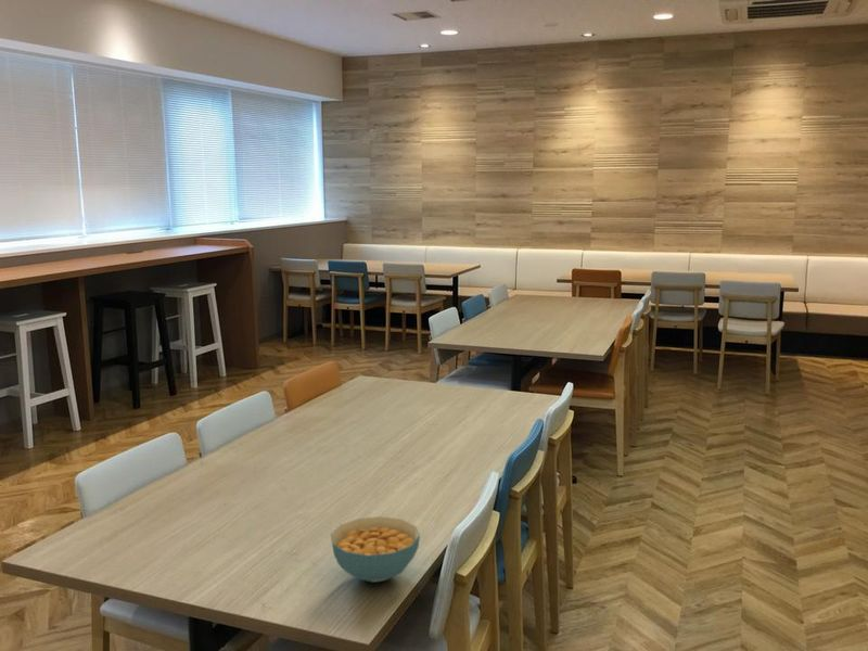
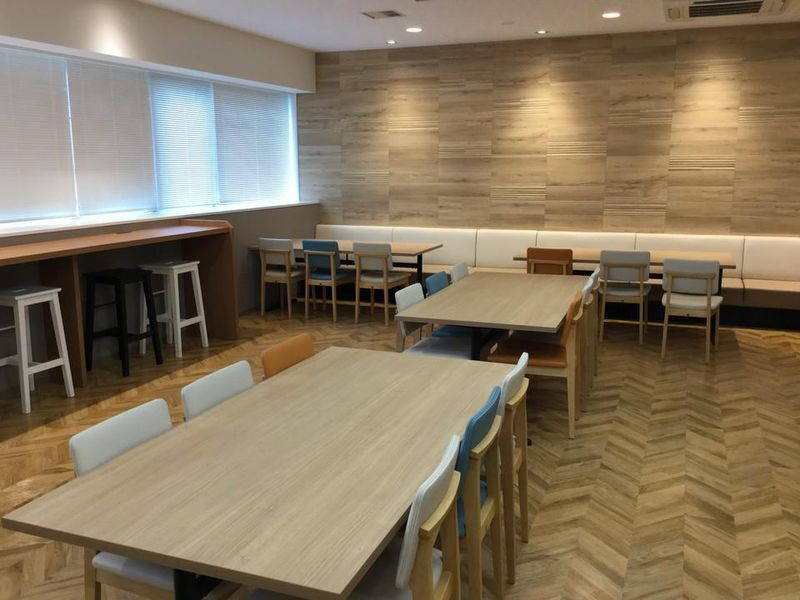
- cereal bowl [330,515,421,584]
